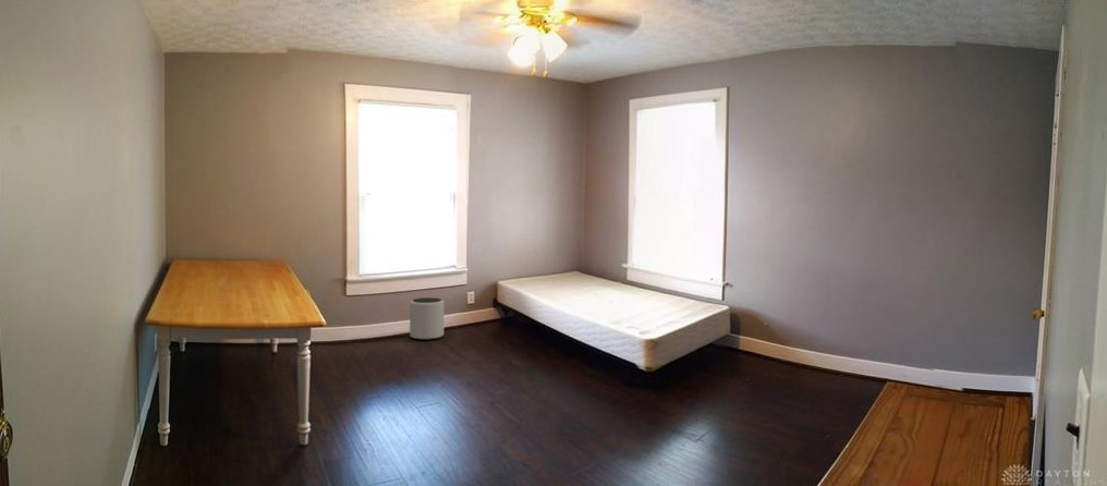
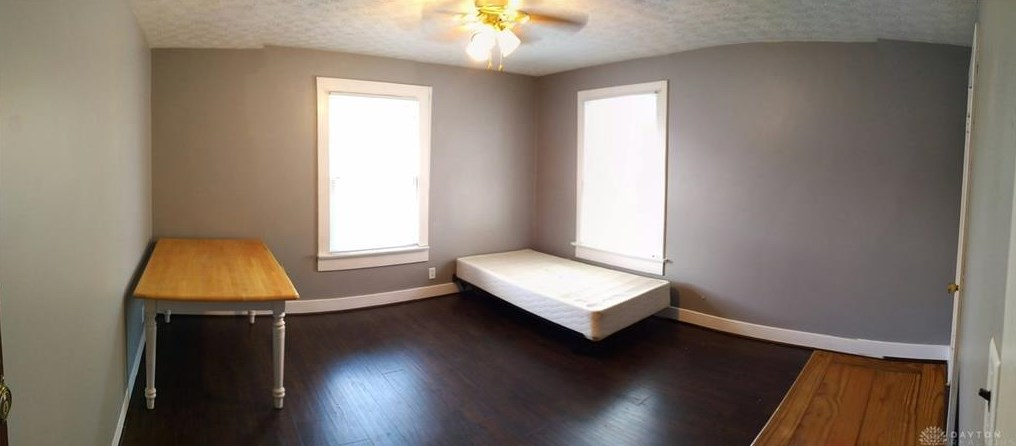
- plant pot [409,296,446,341]
